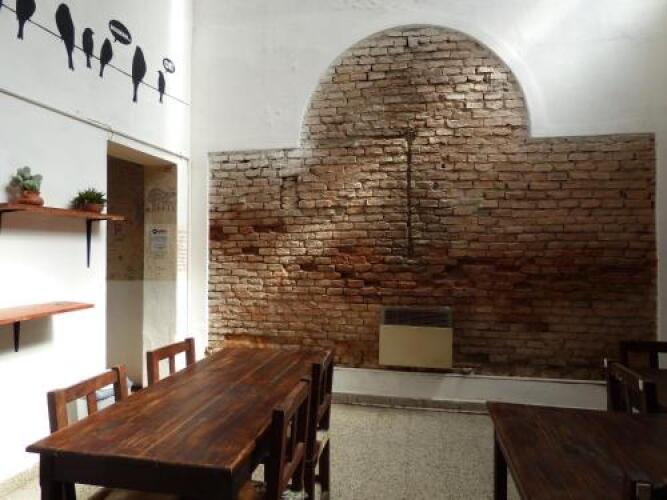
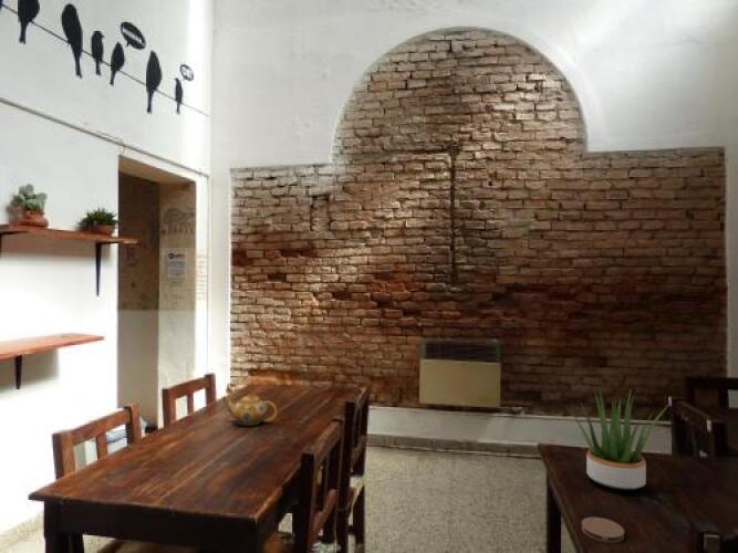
+ teapot [221,390,278,427]
+ potted plant [564,386,669,491]
+ coaster [580,517,625,544]
